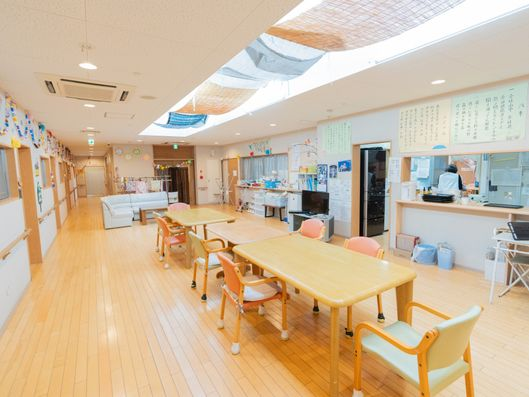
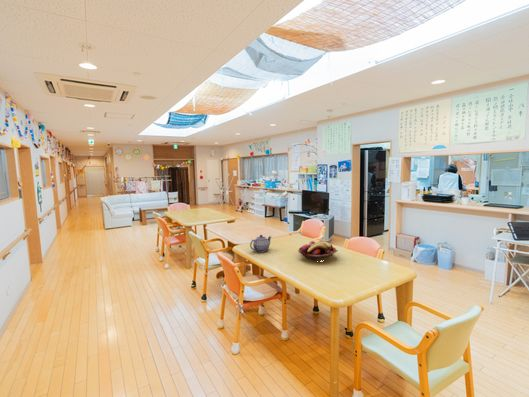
+ fruit basket [297,240,339,261]
+ teapot [249,234,272,253]
